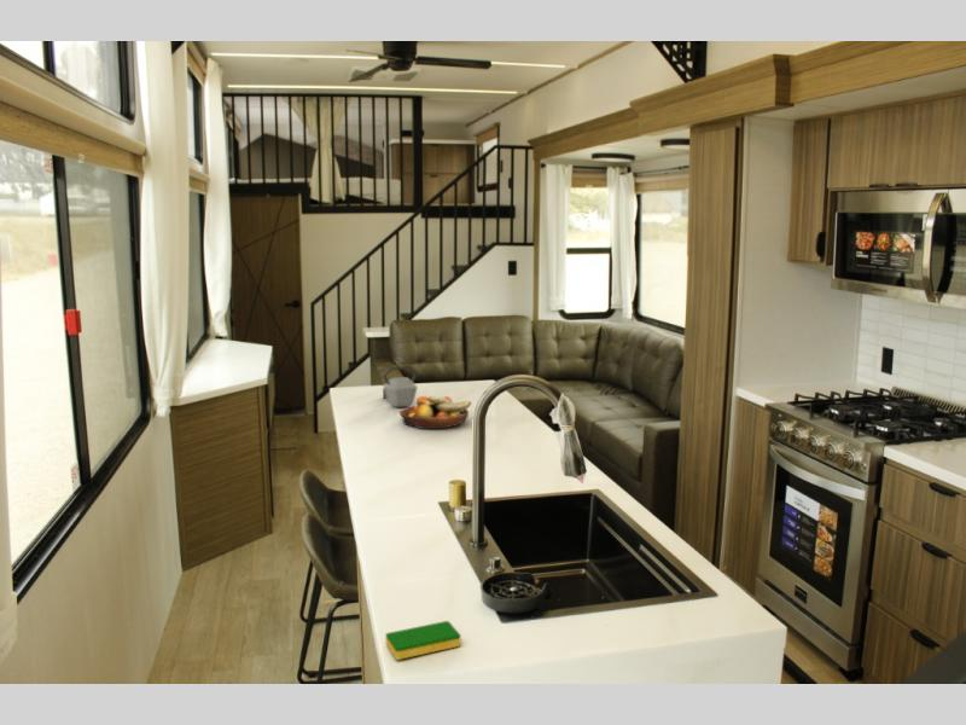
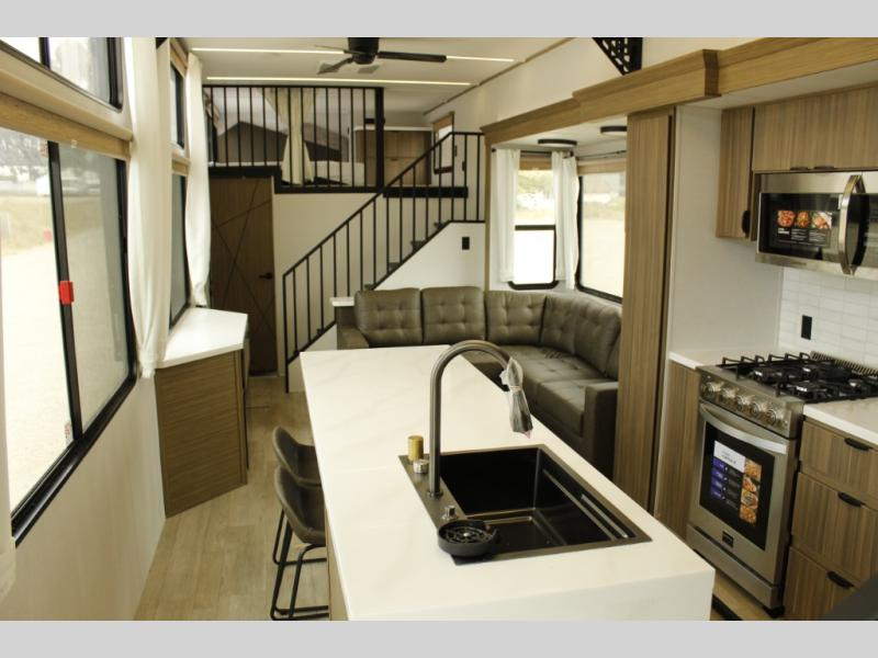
- dish sponge [384,620,462,661]
- fruit bowl [398,395,472,430]
- kettle [382,365,419,408]
